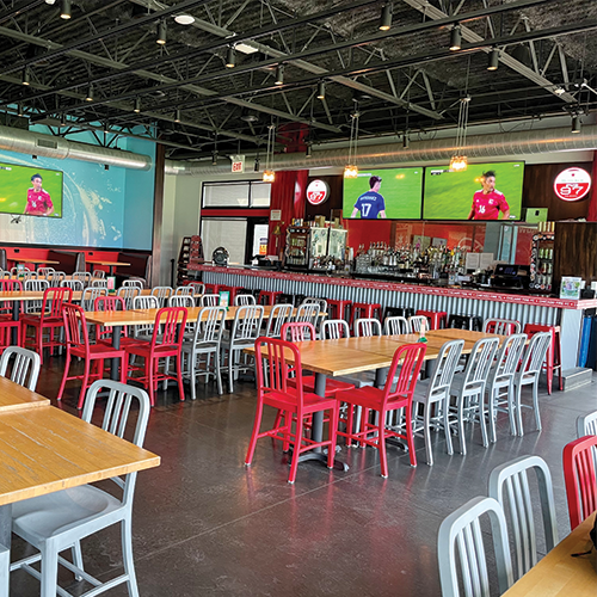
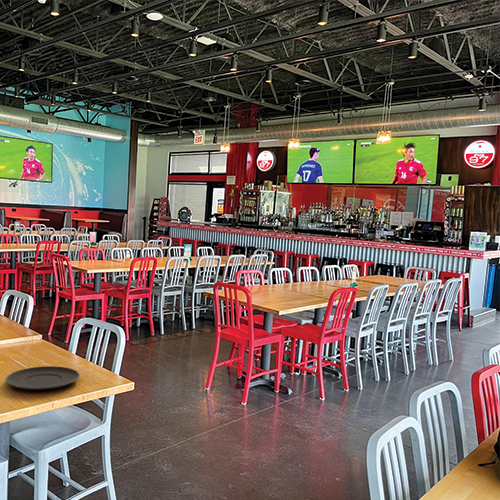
+ plate [5,365,81,391]
